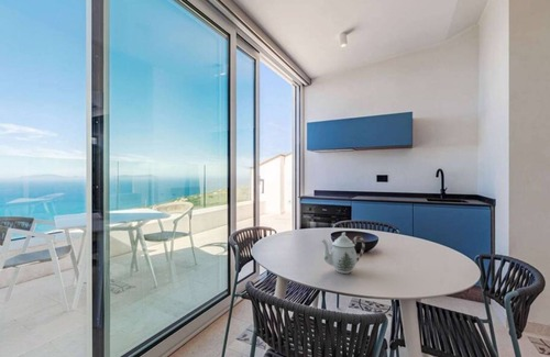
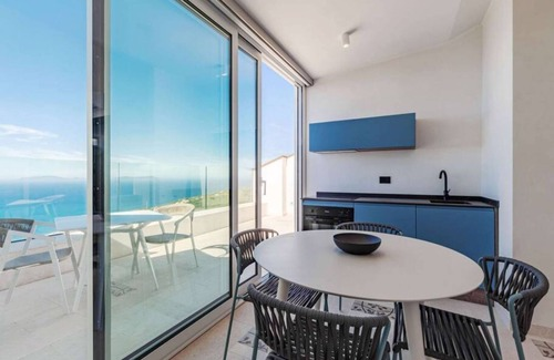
- teapot [320,232,365,275]
